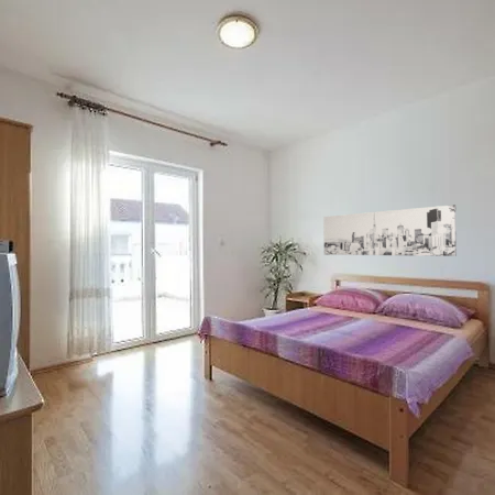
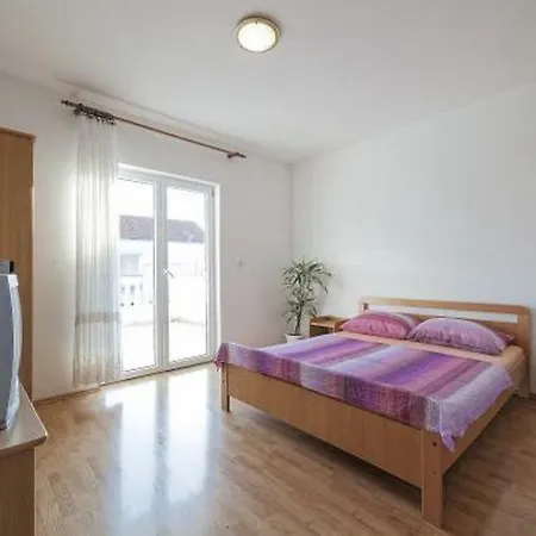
- wall art [322,204,458,257]
